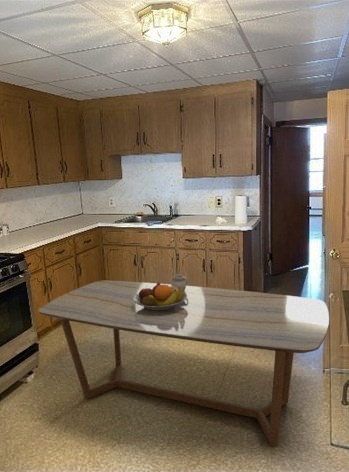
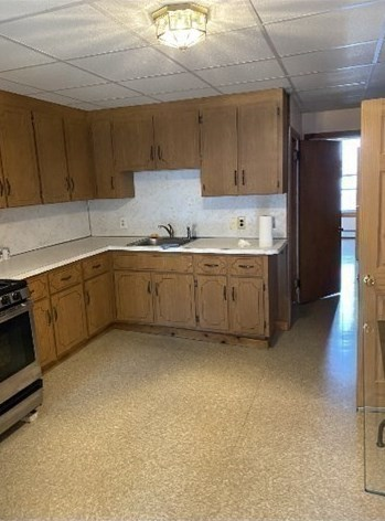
- cream pitcher [171,274,189,291]
- dining table [38,279,330,447]
- fruit bowl [133,282,187,311]
